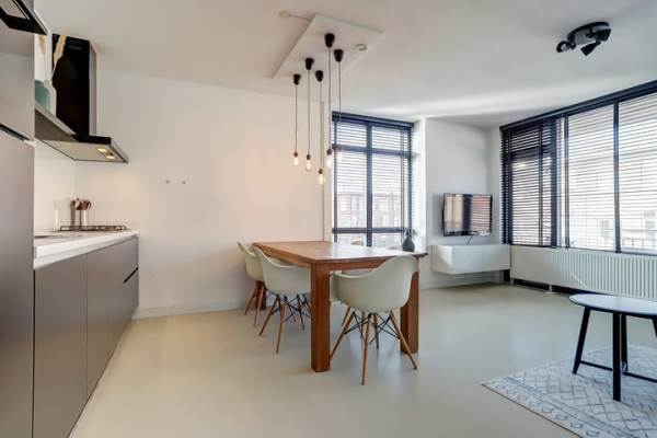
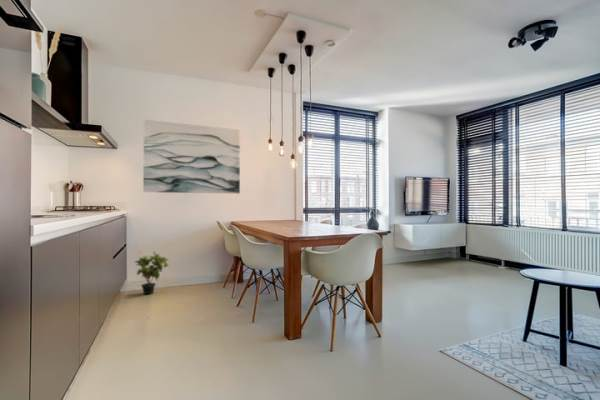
+ wall art [142,119,241,194]
+ potted plant [133,251,170,295]
